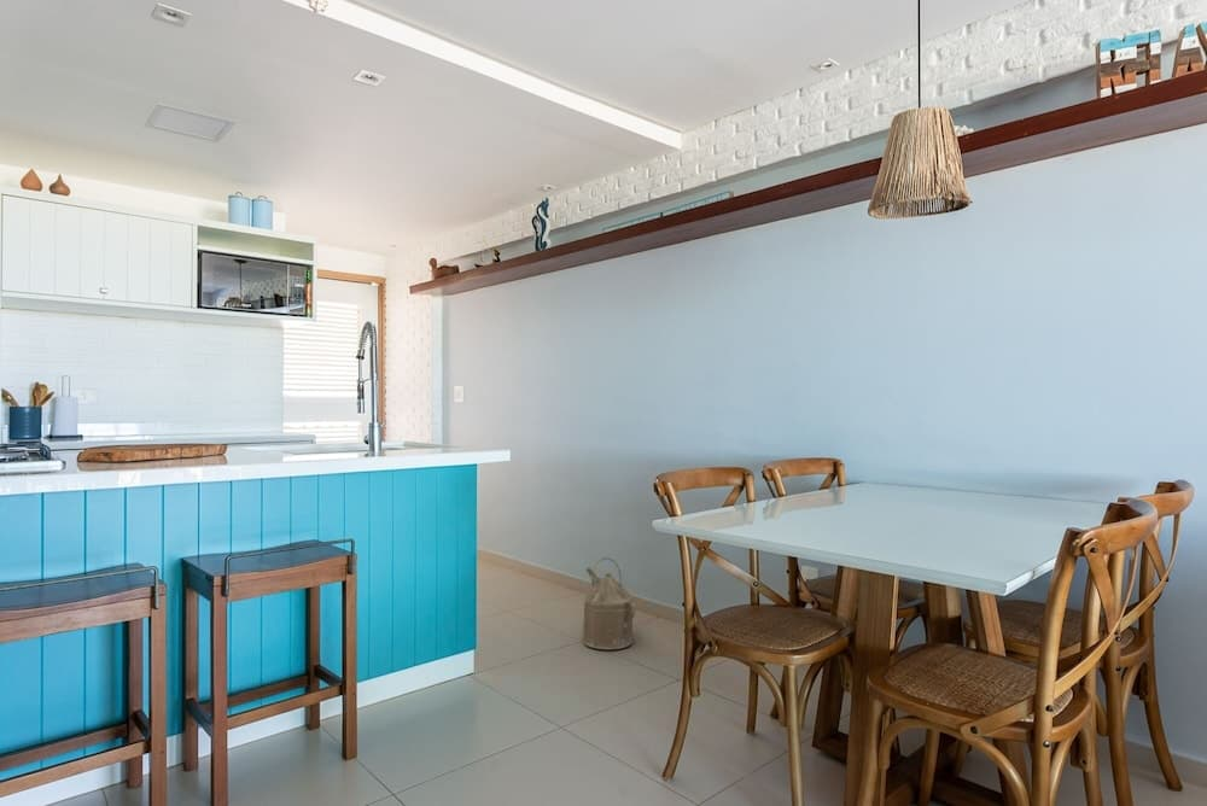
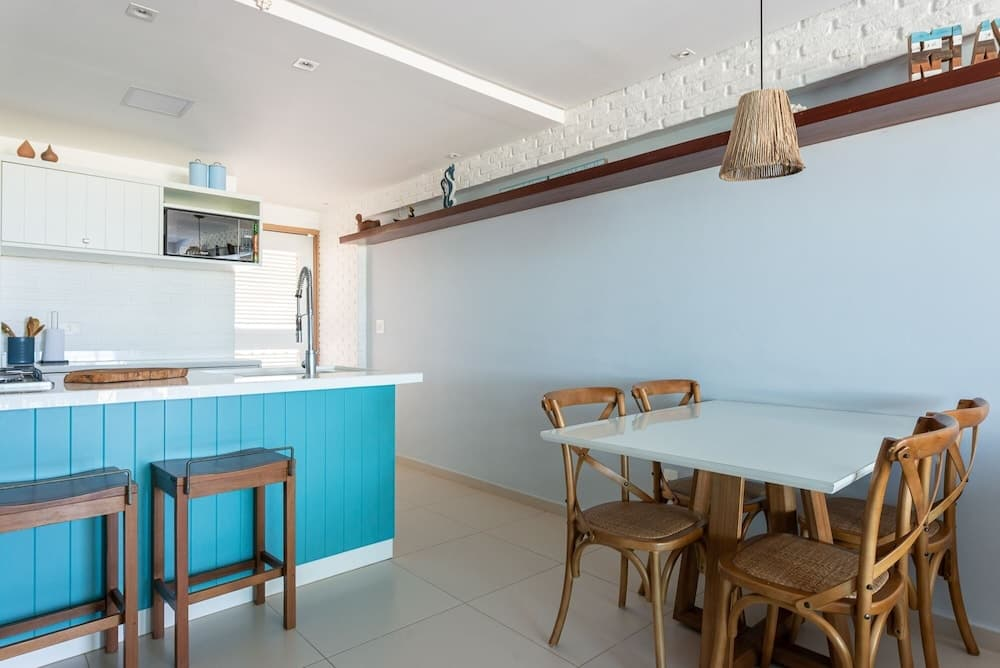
- watering can [582,556,636,650]
